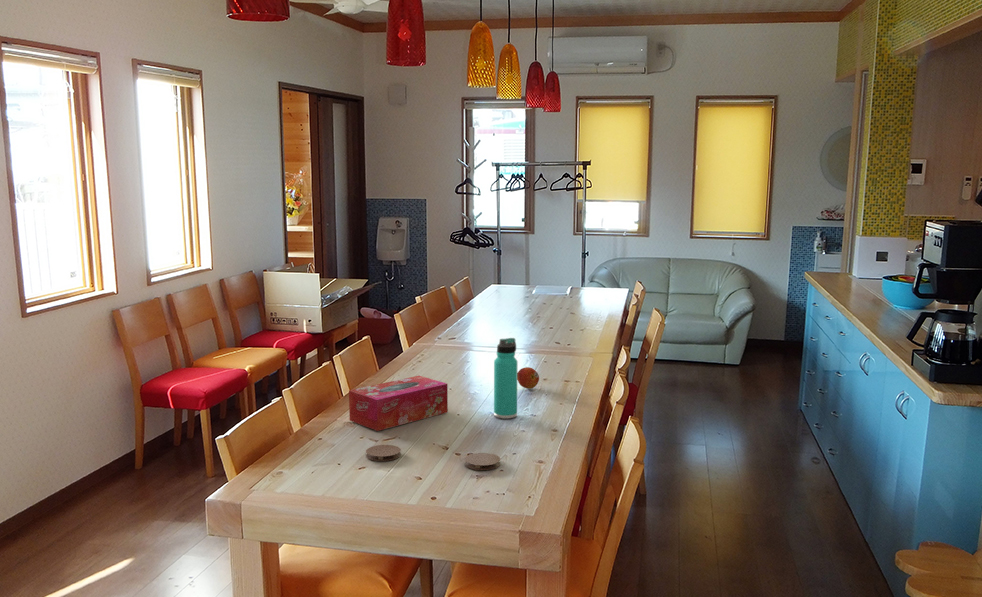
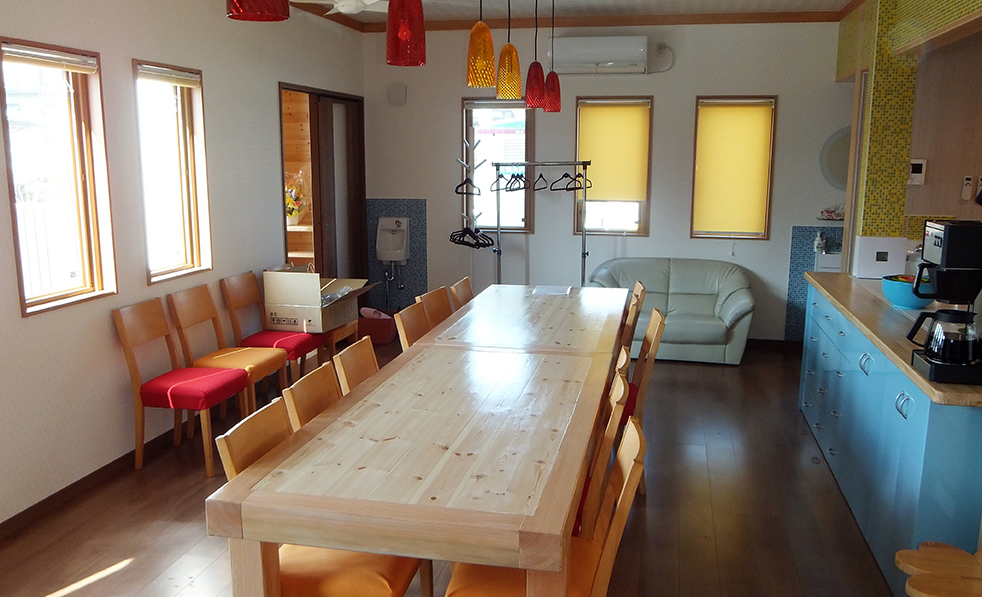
- fruit [517,366,540,390]
- coaster [365,444,402,462]
- coaster [464,452,501,471]
- tissue box [348,375,449,432]
- thermos bottle [493,337,518,420]
